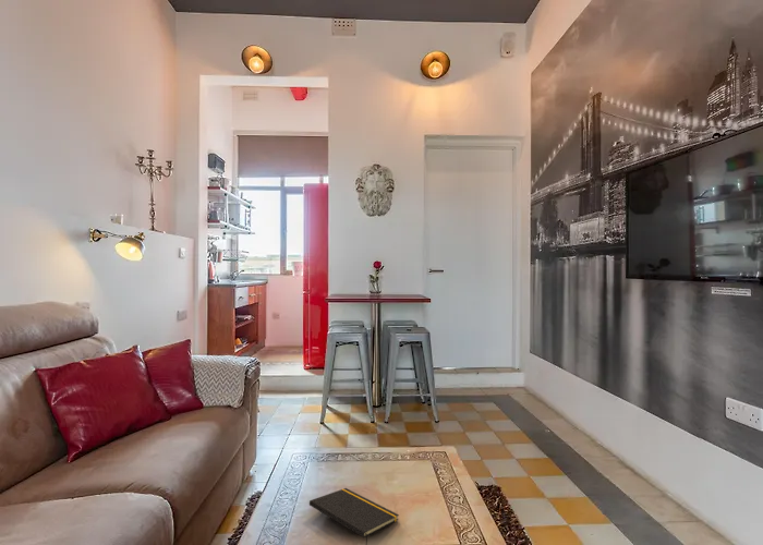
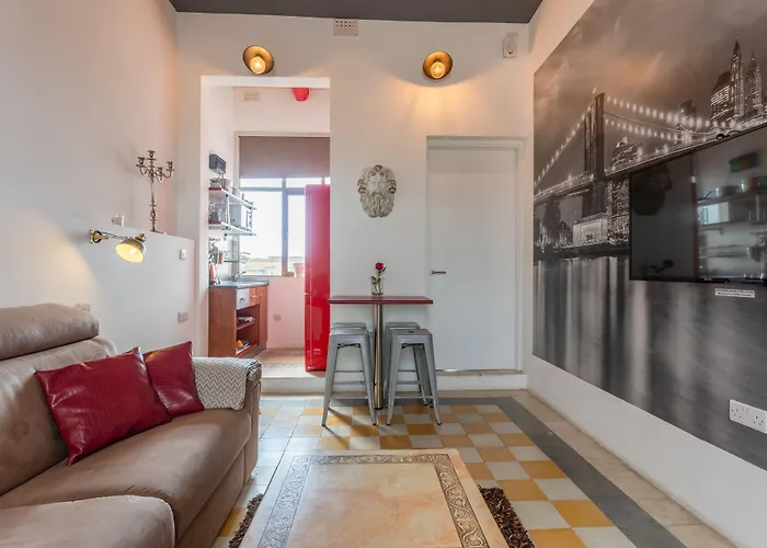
- notepad [308,487,400,545]
